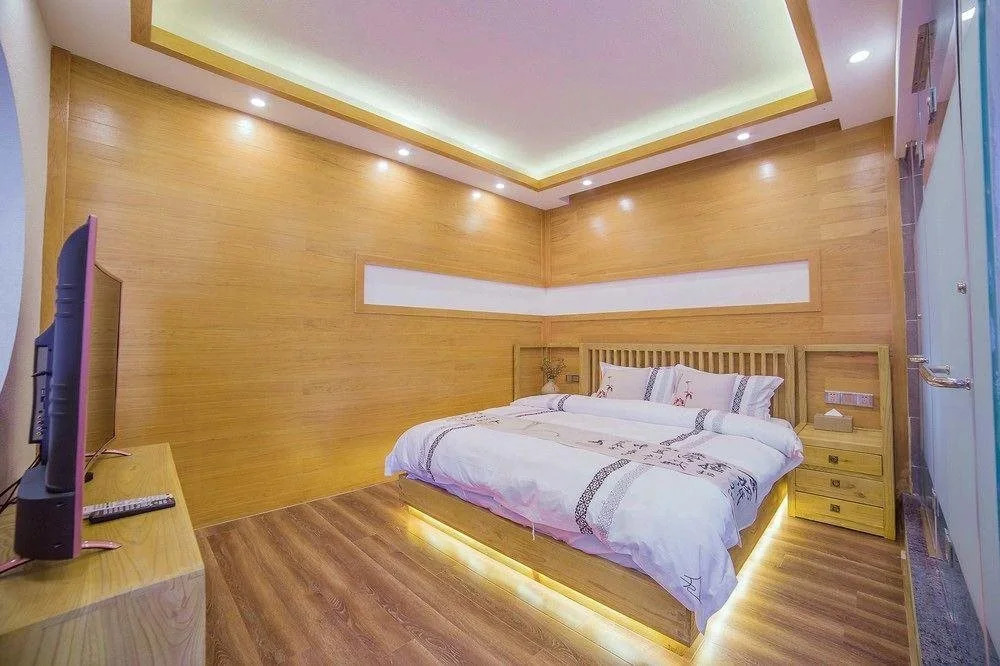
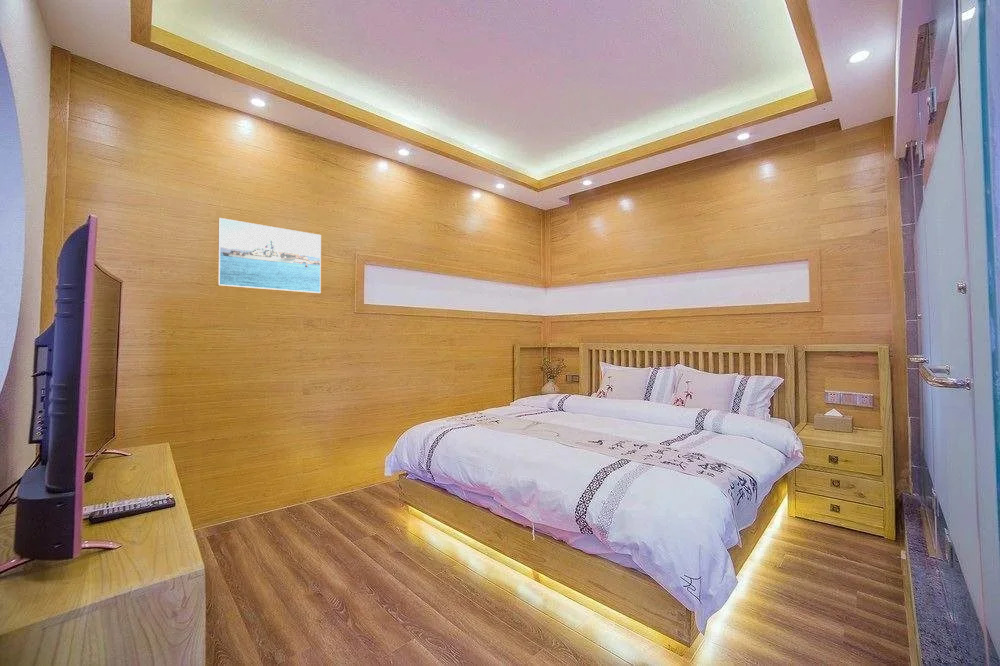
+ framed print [217,217,322,294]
